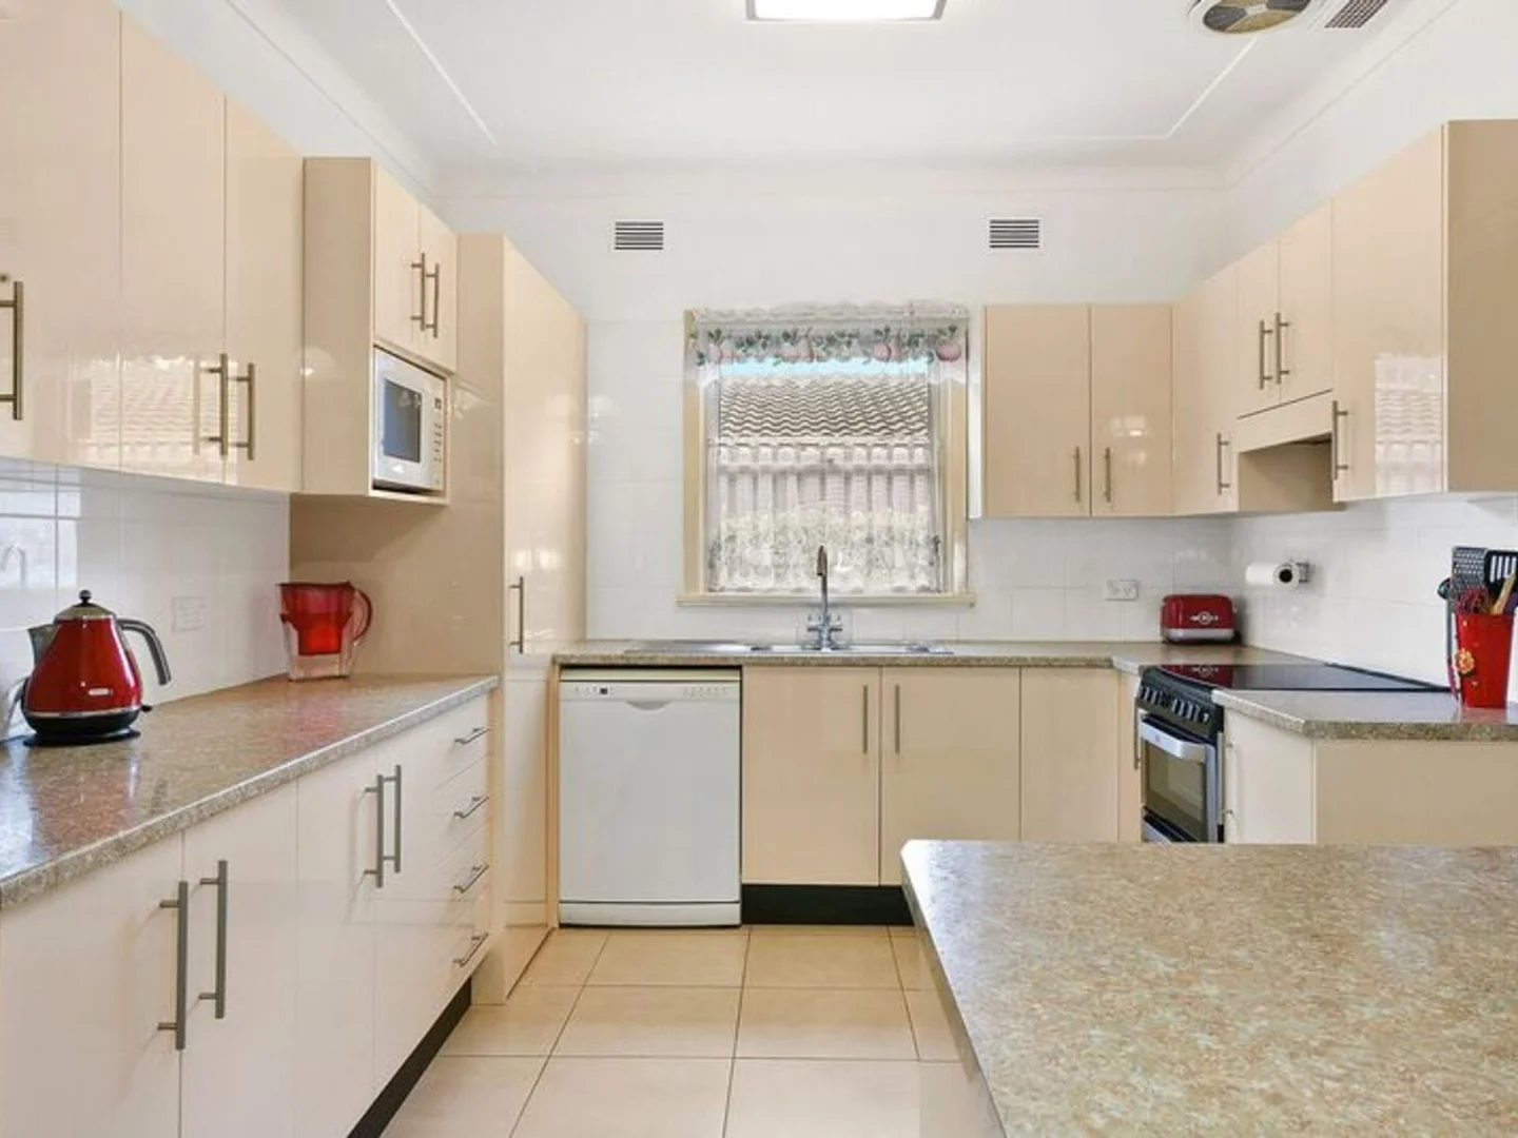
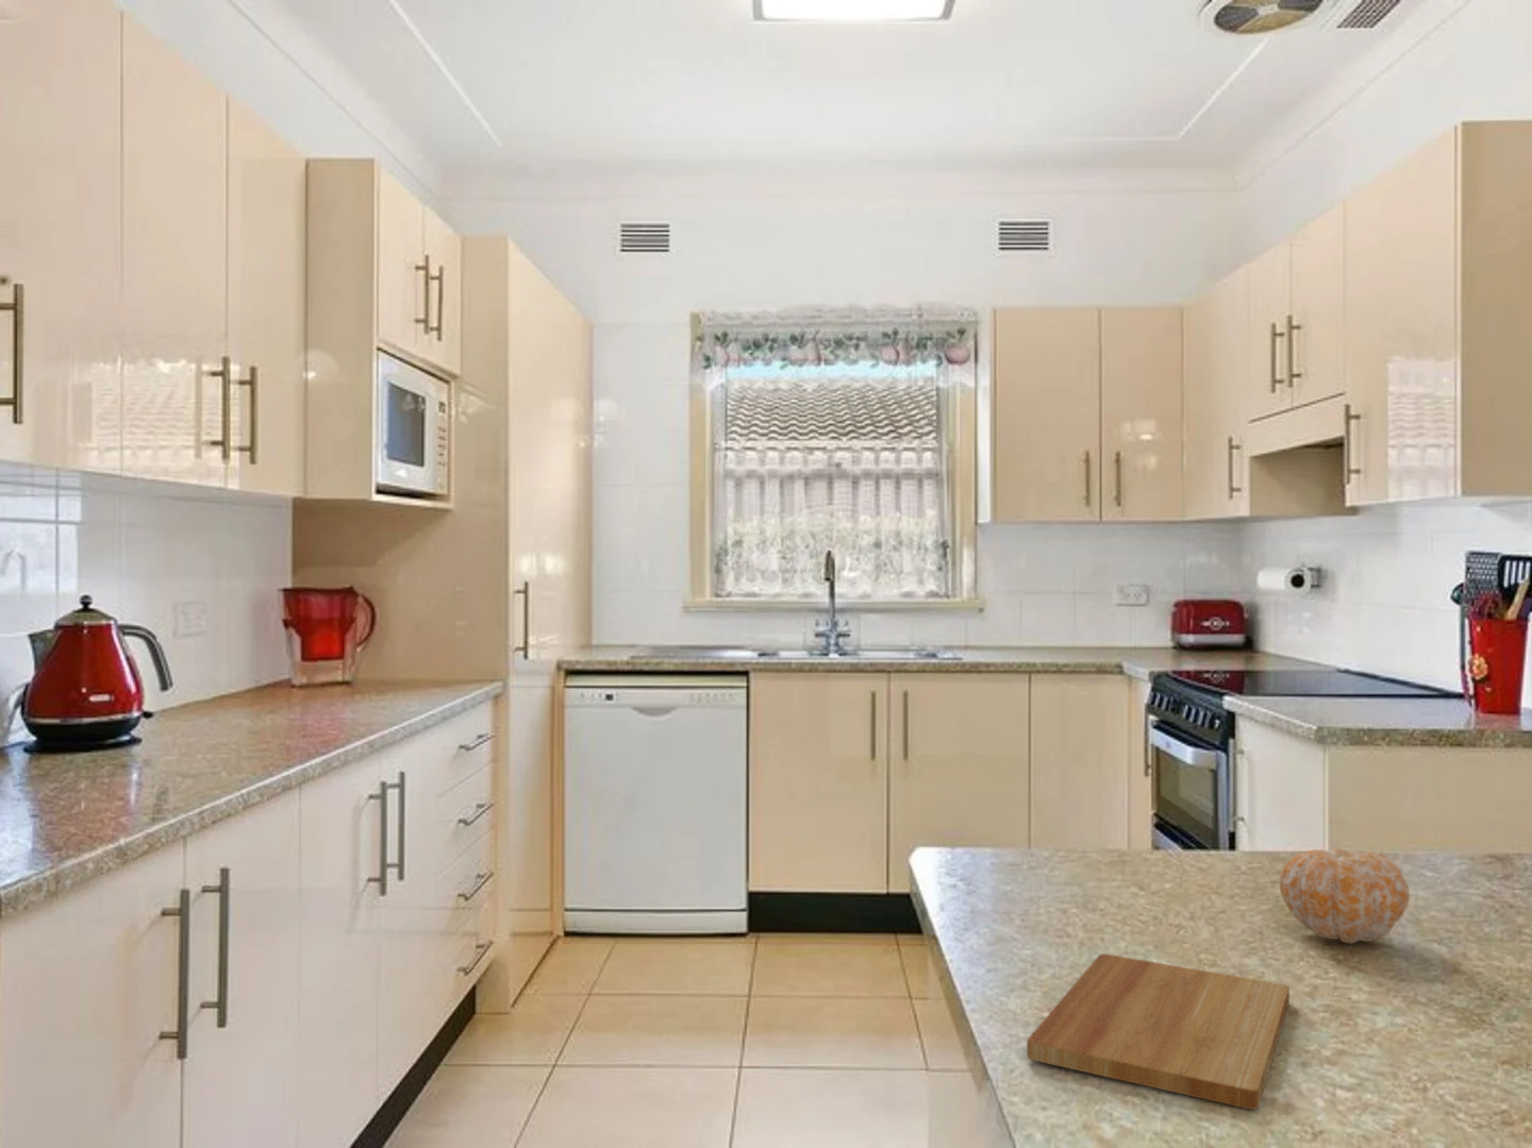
+ fruit [1277,848,1410,945]
+ cutting board [1025,953,1291,1111]
